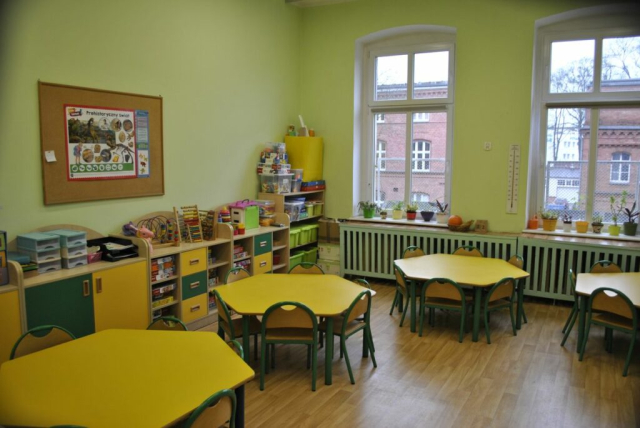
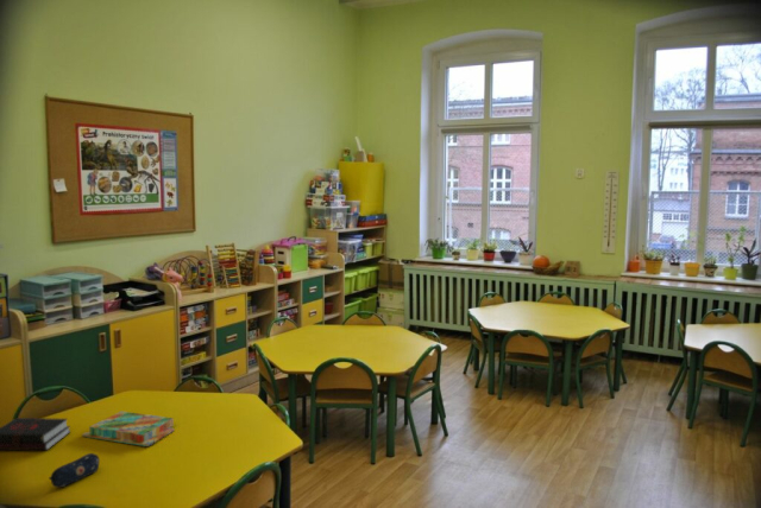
+ pencil case [48,452,101,489]
+ board game [81,411,175,447]
+ hardback book [0,417,71,451]
